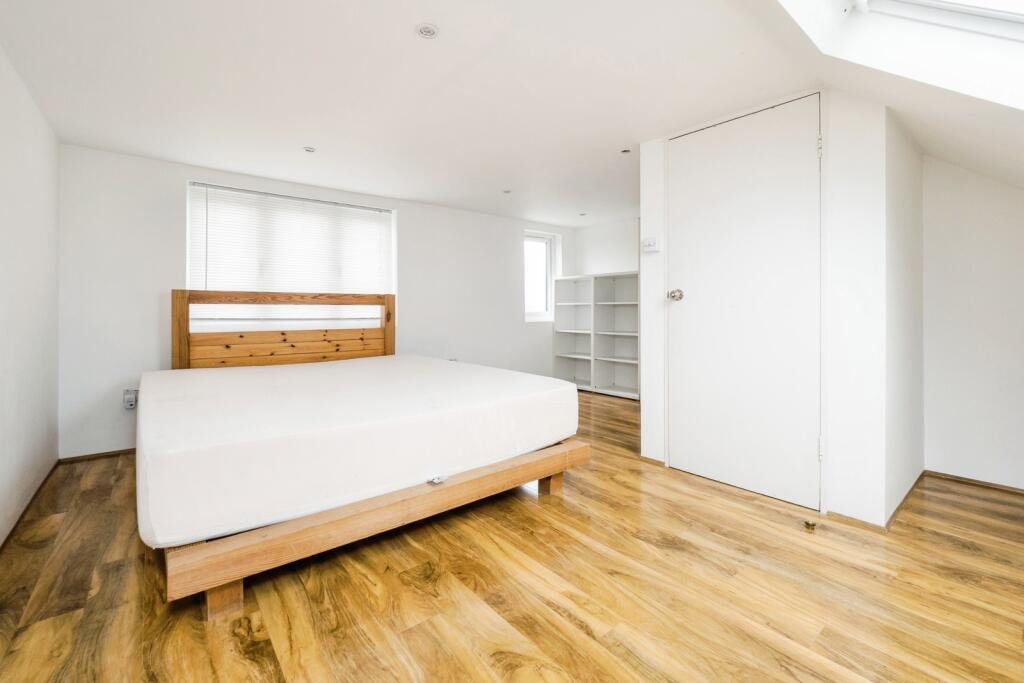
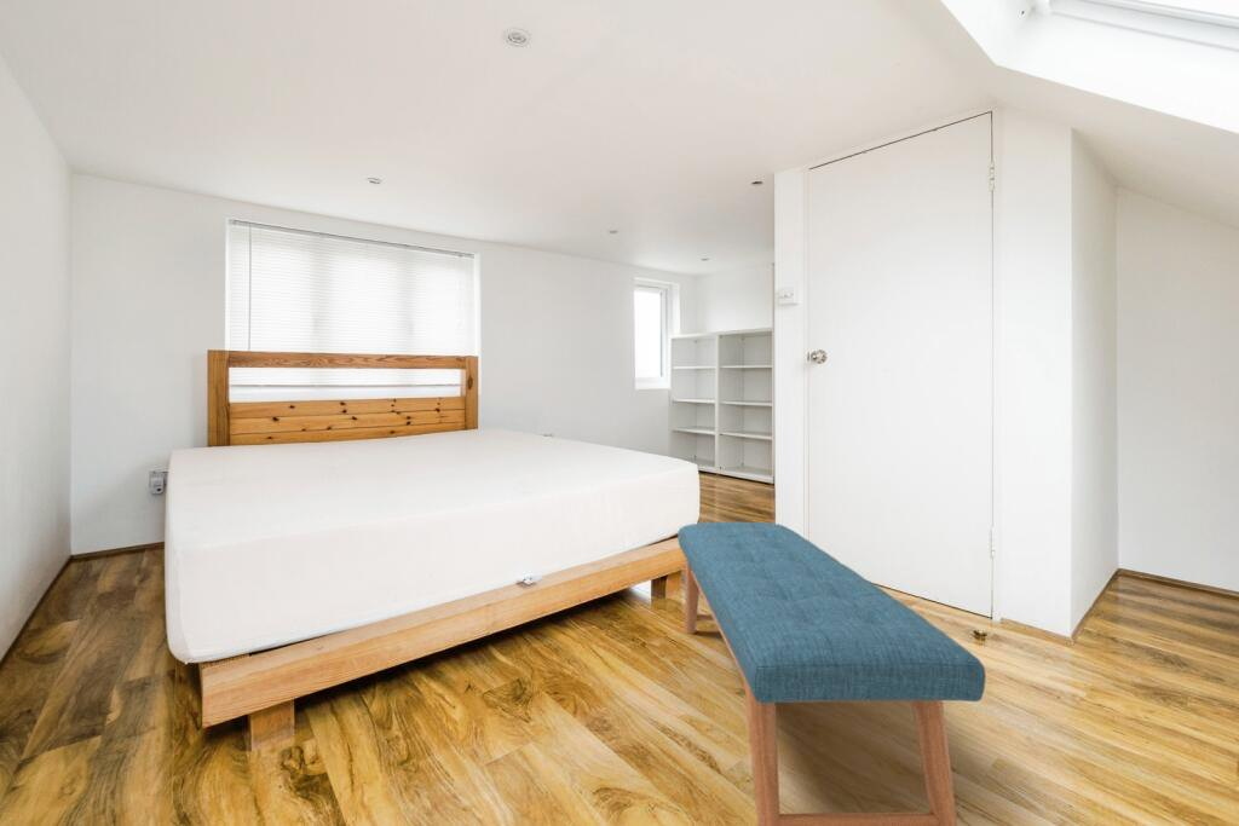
+ bench [676,520,987,826]
